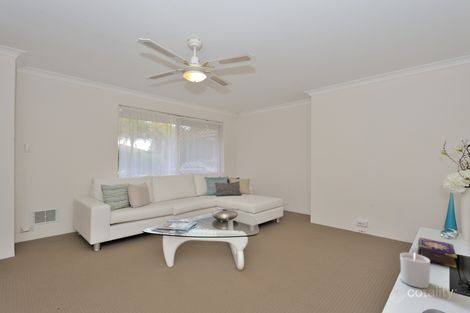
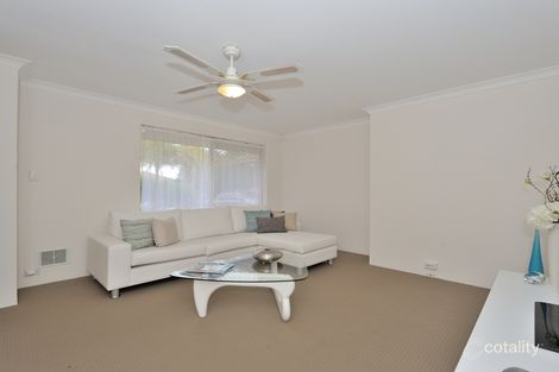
- candle [399,252,431,289]
- book [416,236,458,269]
